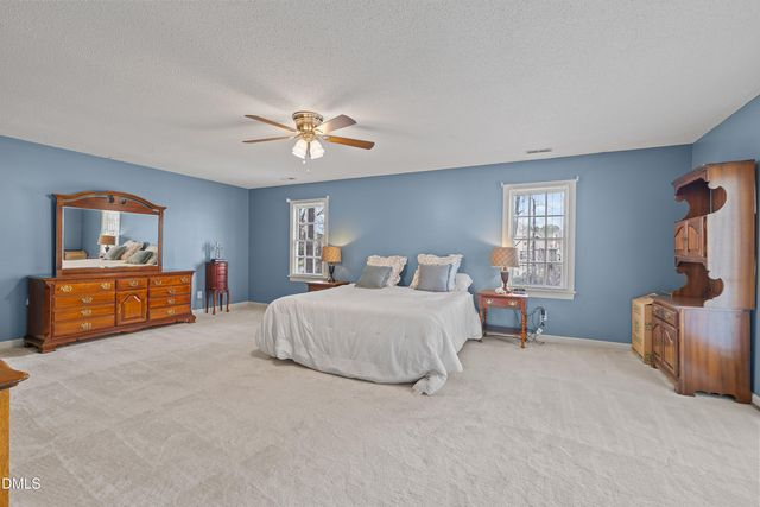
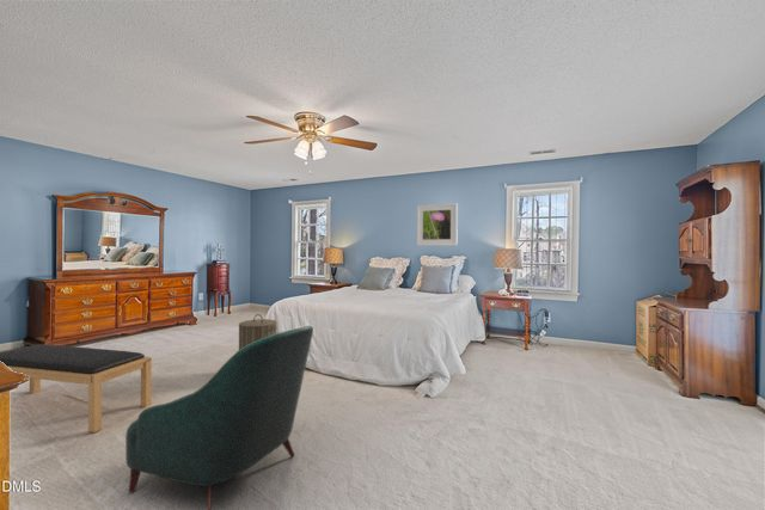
+ bench [0,343,153,434]
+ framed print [416,202,459,247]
+ armchair [124,324,314,510]
+ laundry hamper [238,313,279,351]
